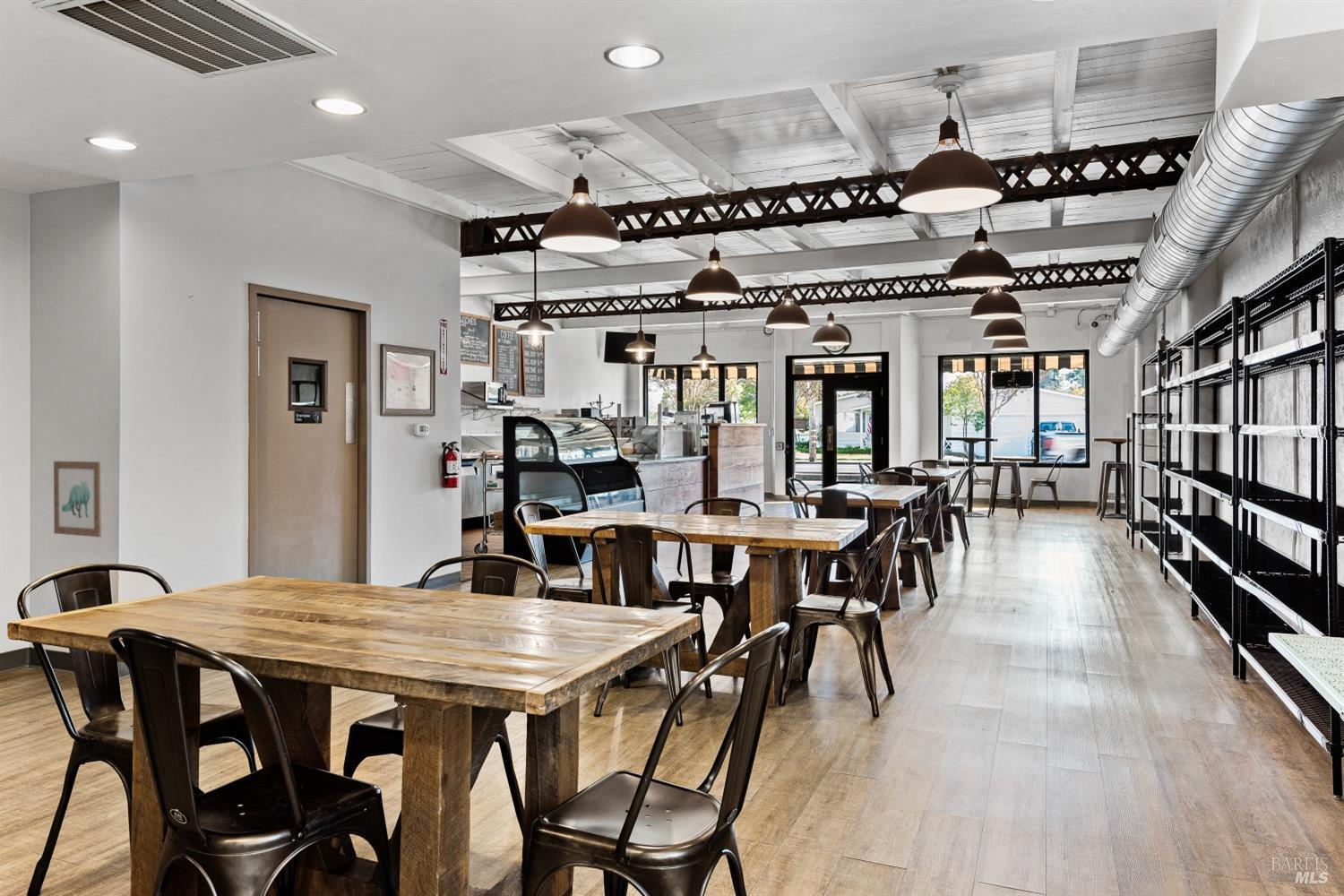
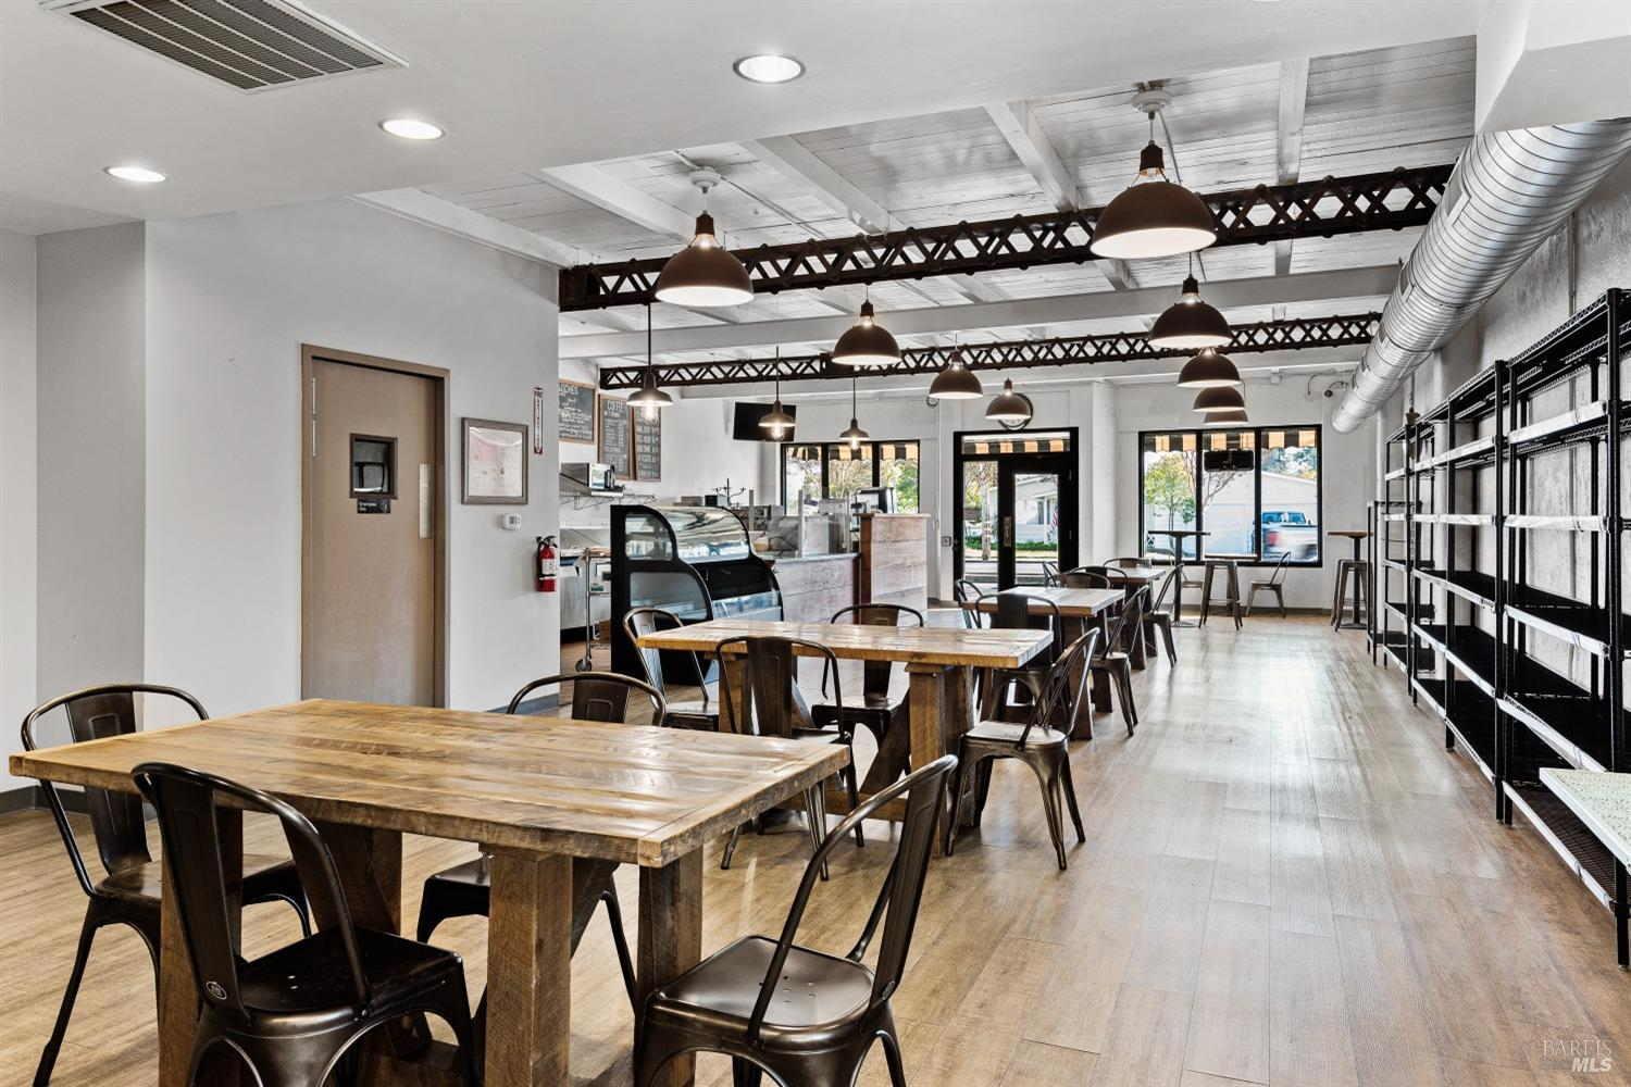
- wall art [53,461,102,538]
